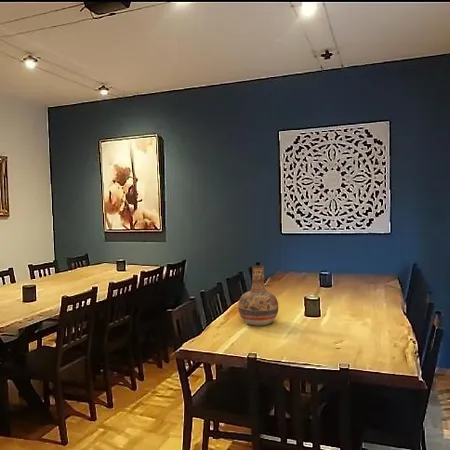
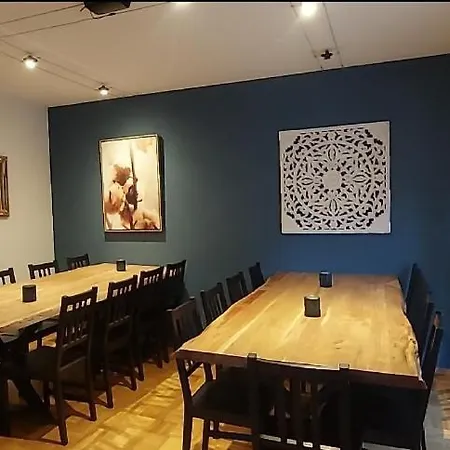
- vase [237,264,279,327]
